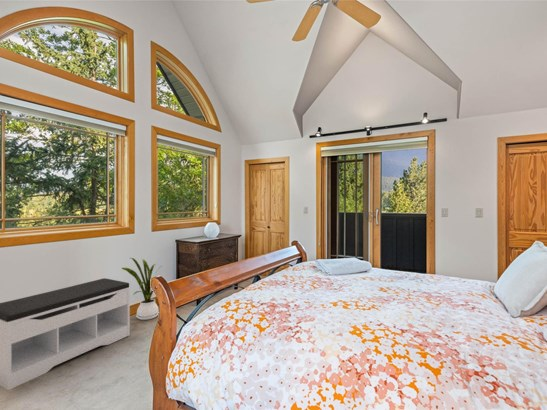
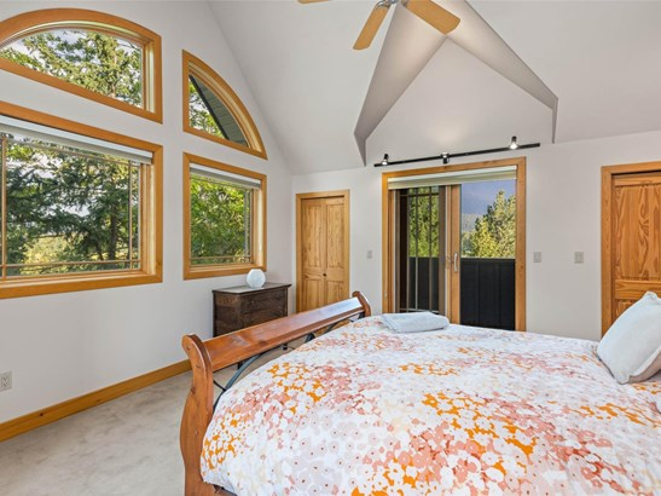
- bench [0,277,131,391]
- house plant [121,257,162,321]
